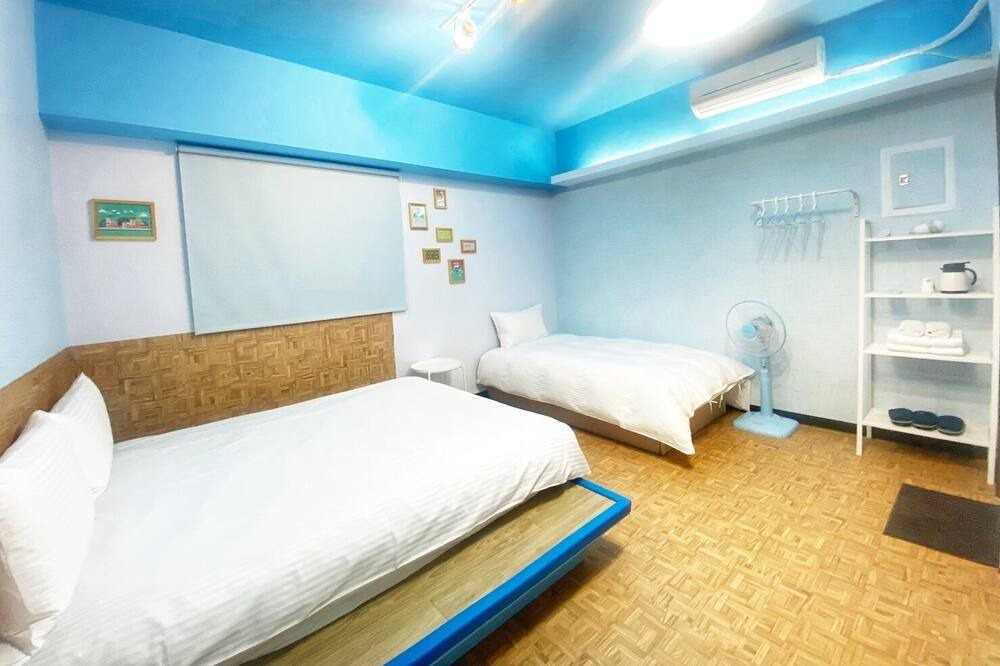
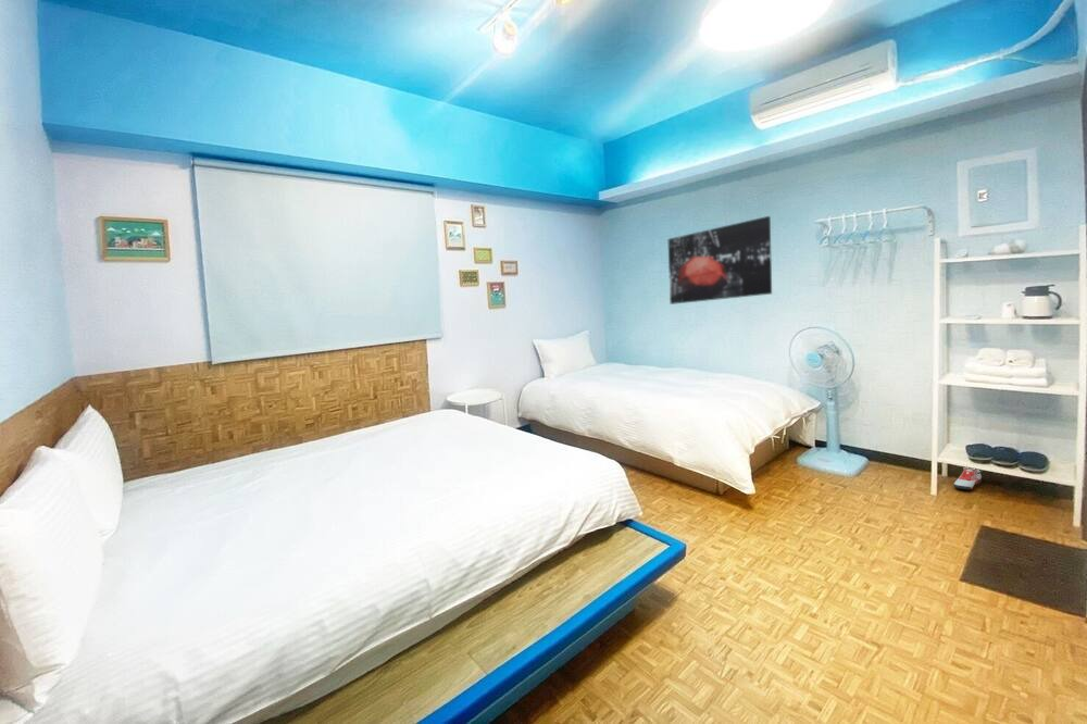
+ sneaker [953,467,983,490]
+ wall art [667,215,773,305]
